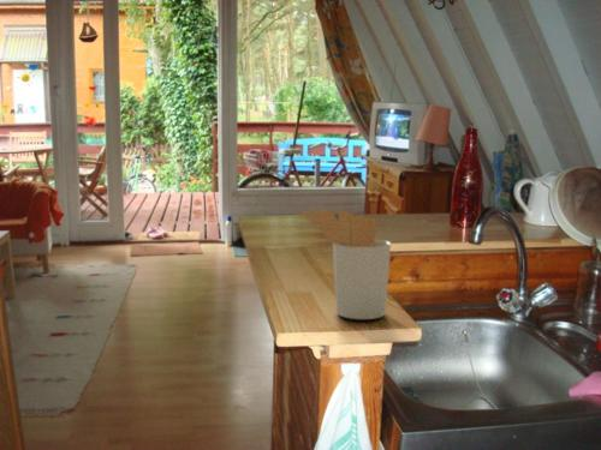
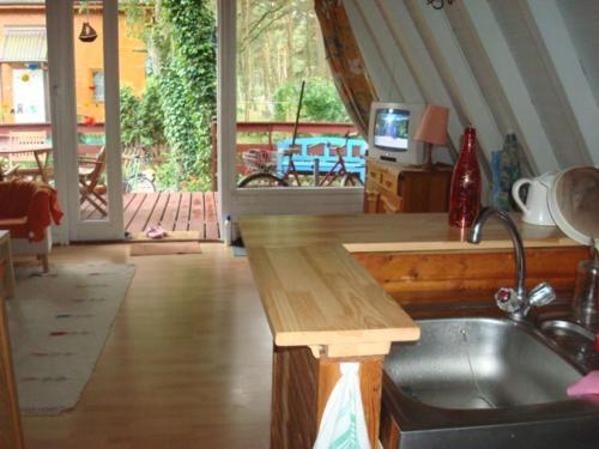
- utensil holder [302,208,392,320]
